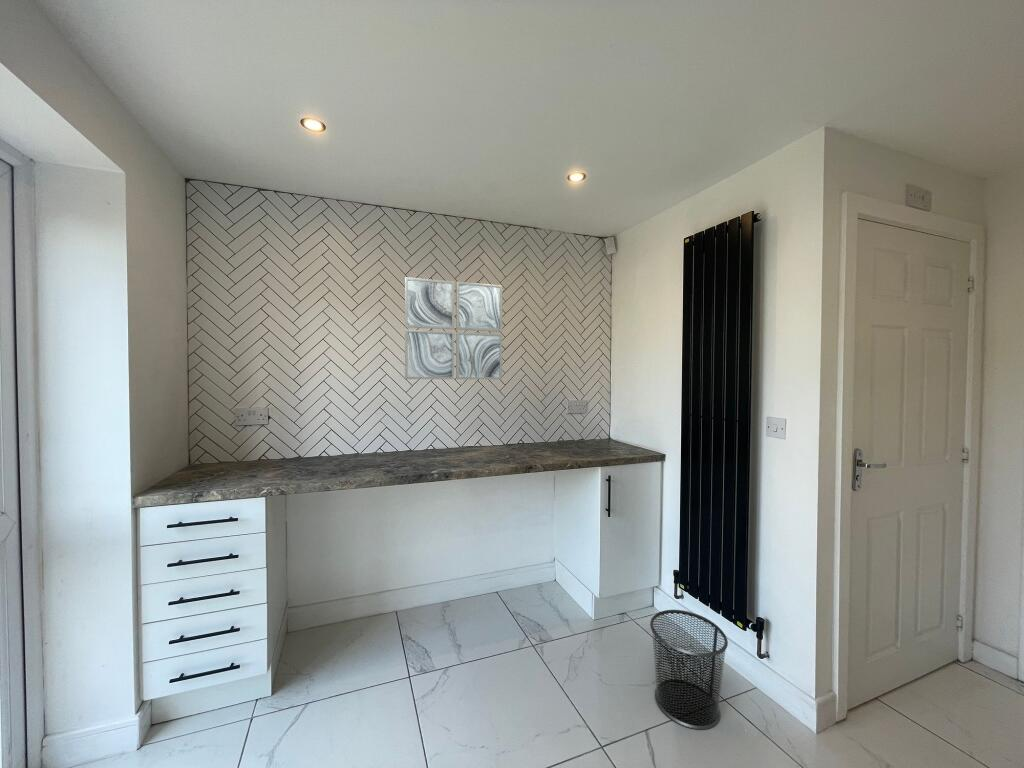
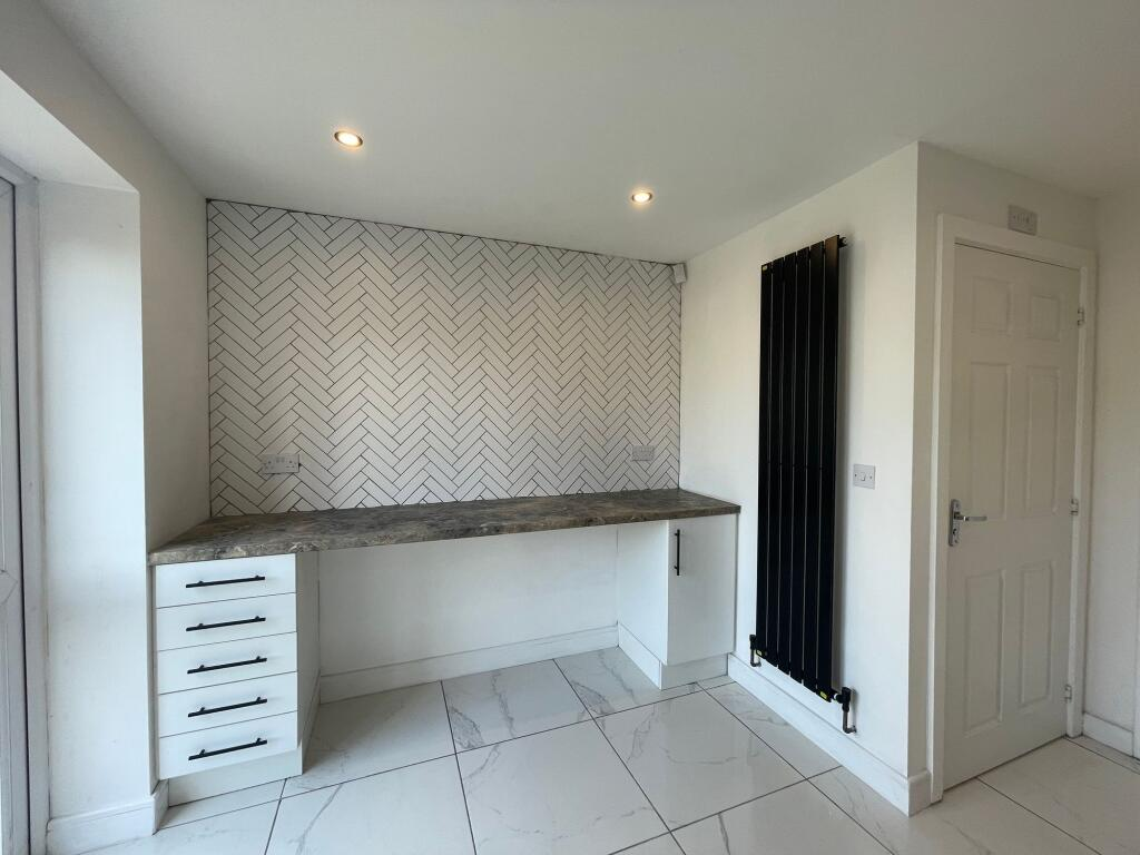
- waste bin [649,609,729,731]
- wall art [404,276,503,380]
